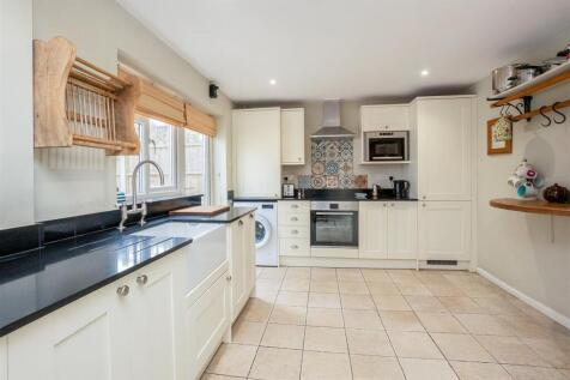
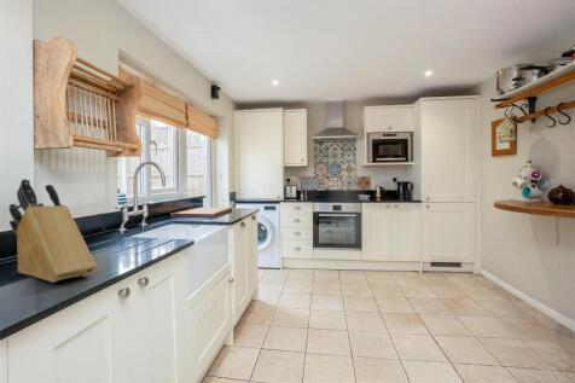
+ knife block [8,178,98,284]
